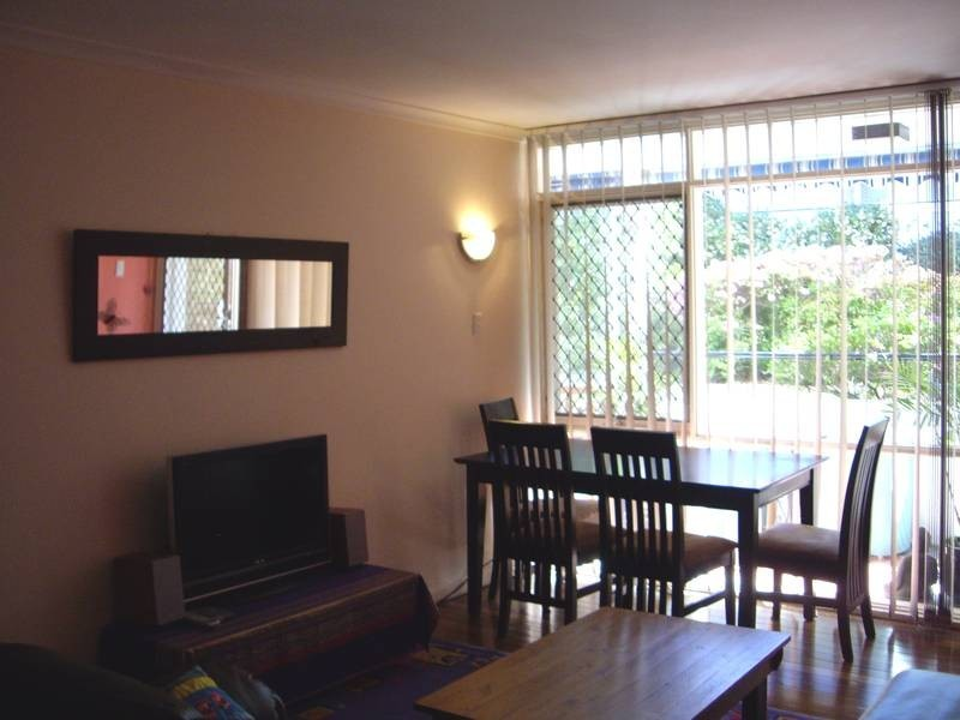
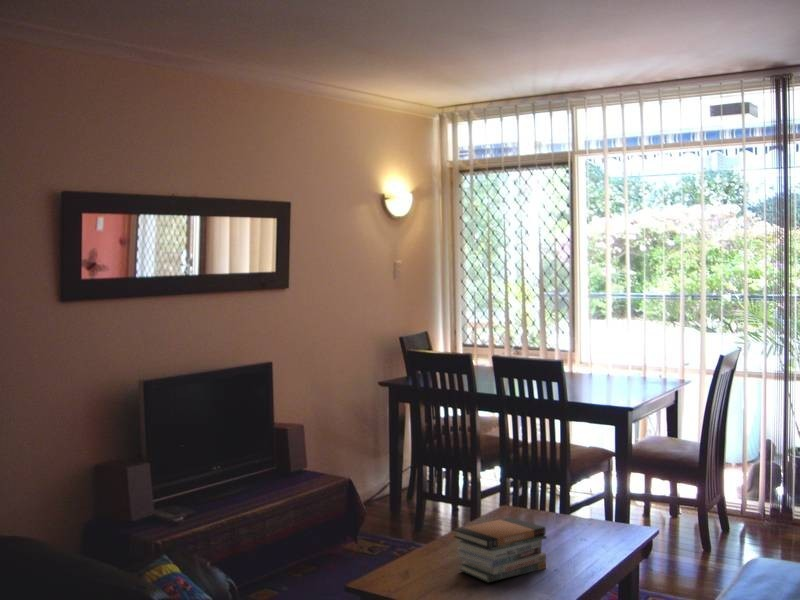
+ book stack [453,516,548,583]
